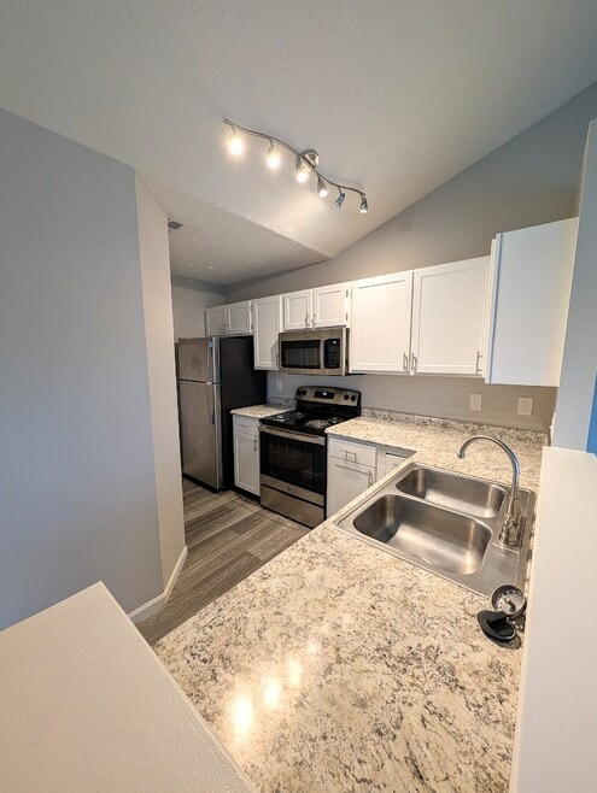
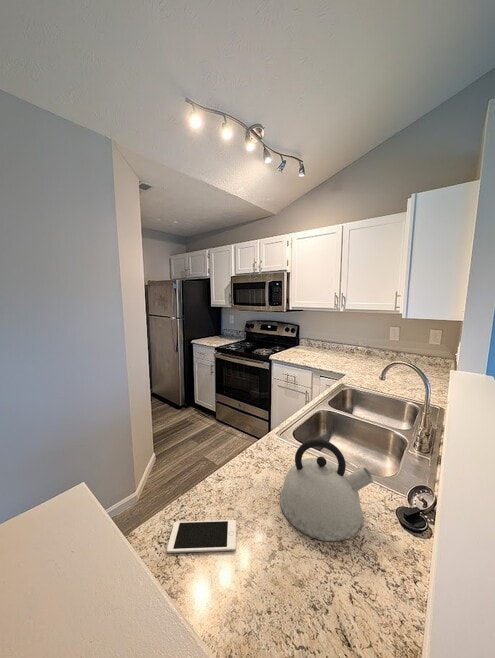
+ cell phone [166,519,237,554]
+ kettle [279,438,375,543]
